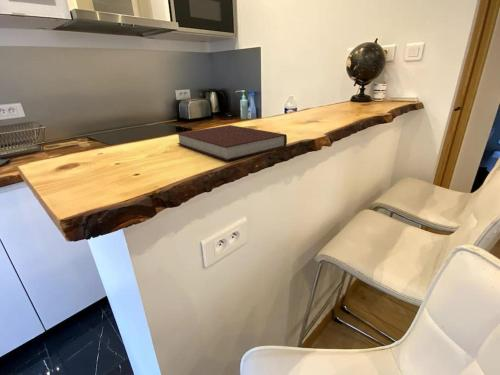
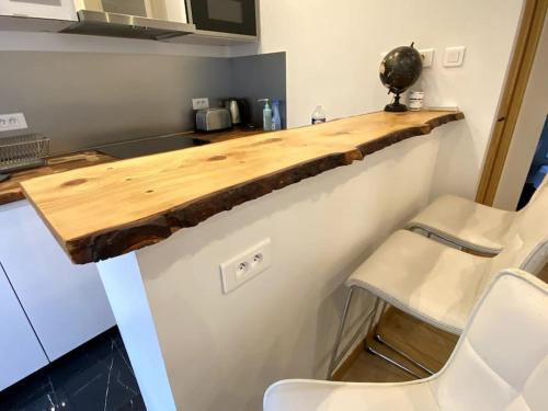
- notebook [175,124,288,162]
